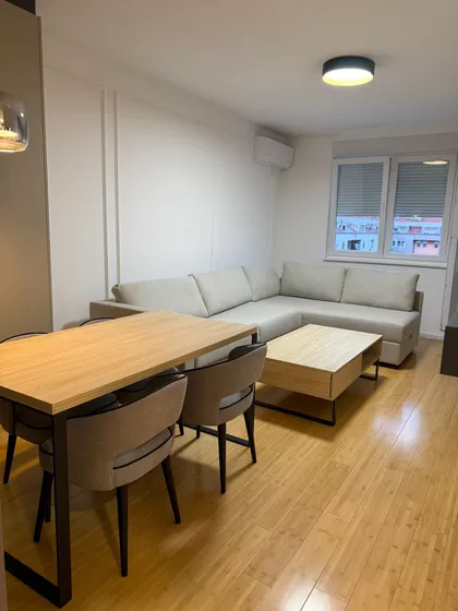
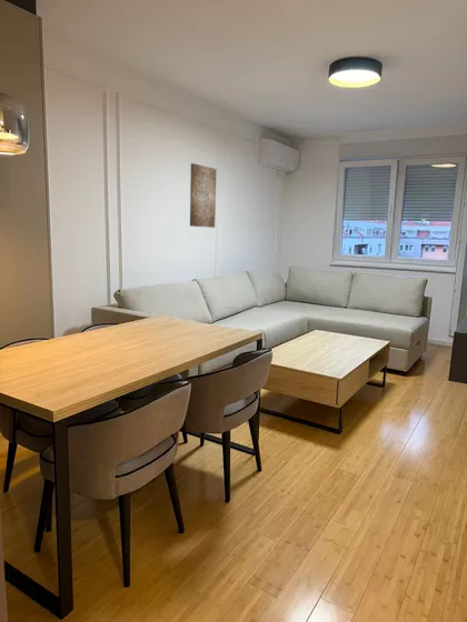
+ wall art [189,162,218,229]
